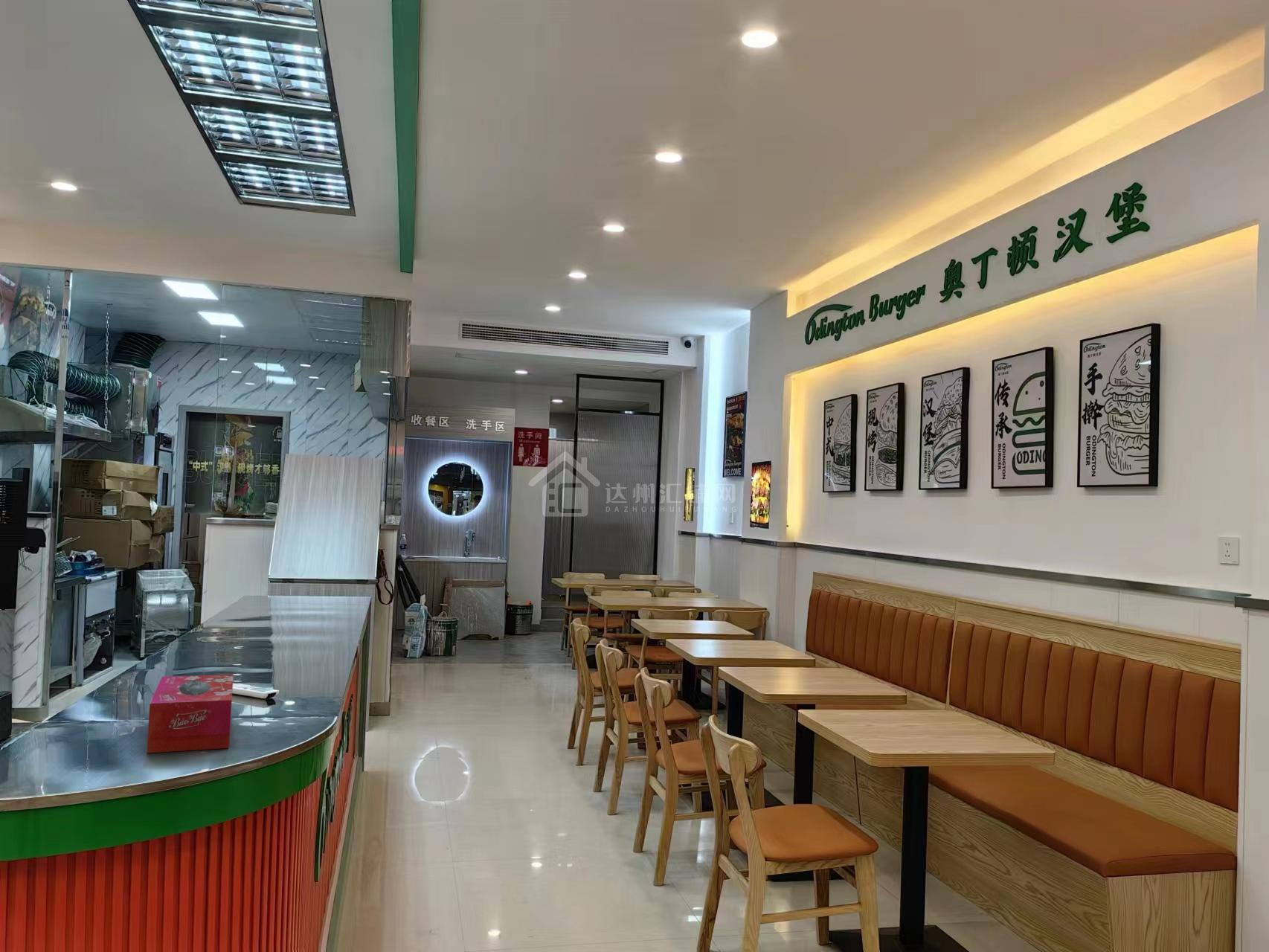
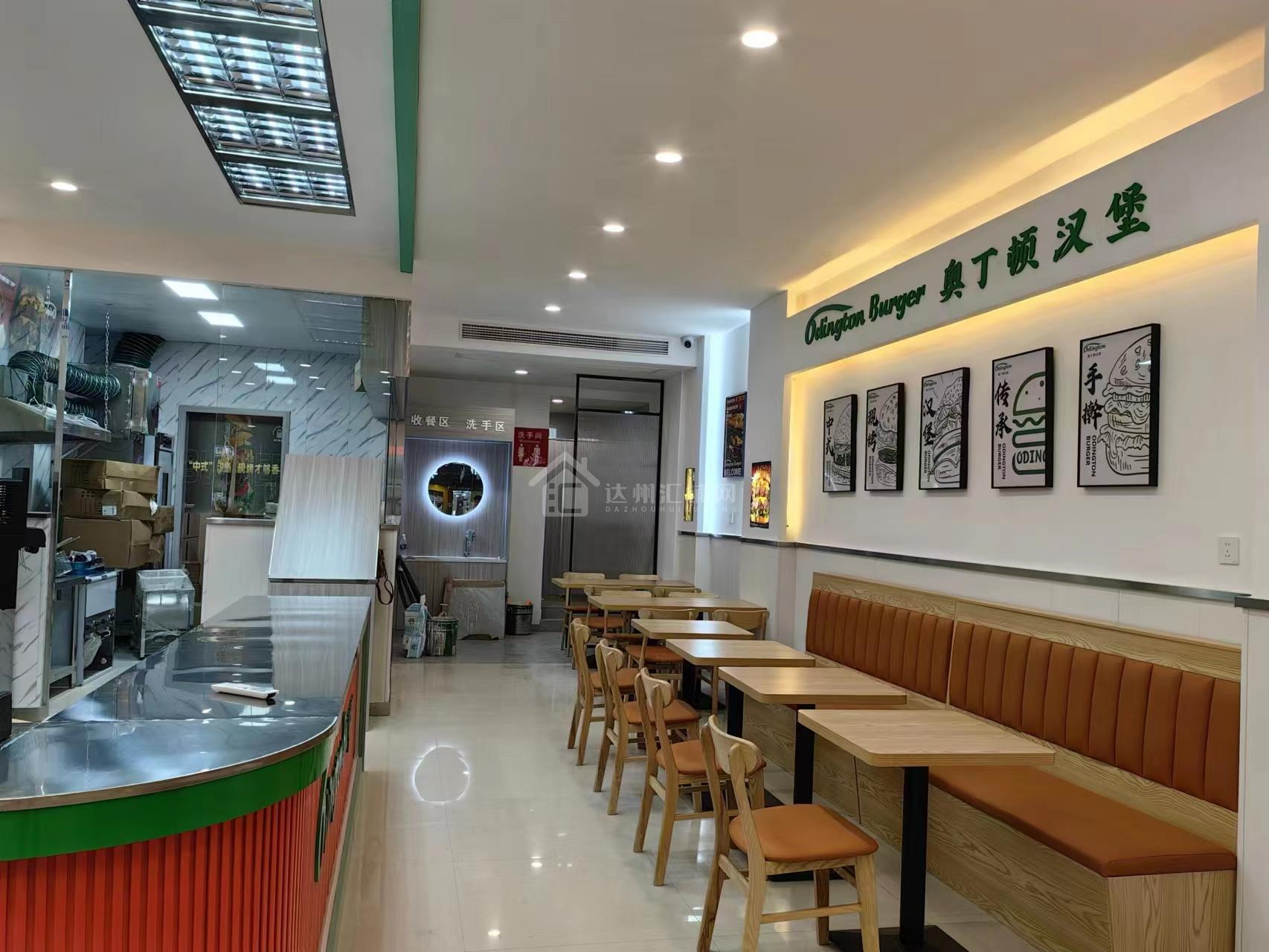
- tissue box [146,674,234,753]
